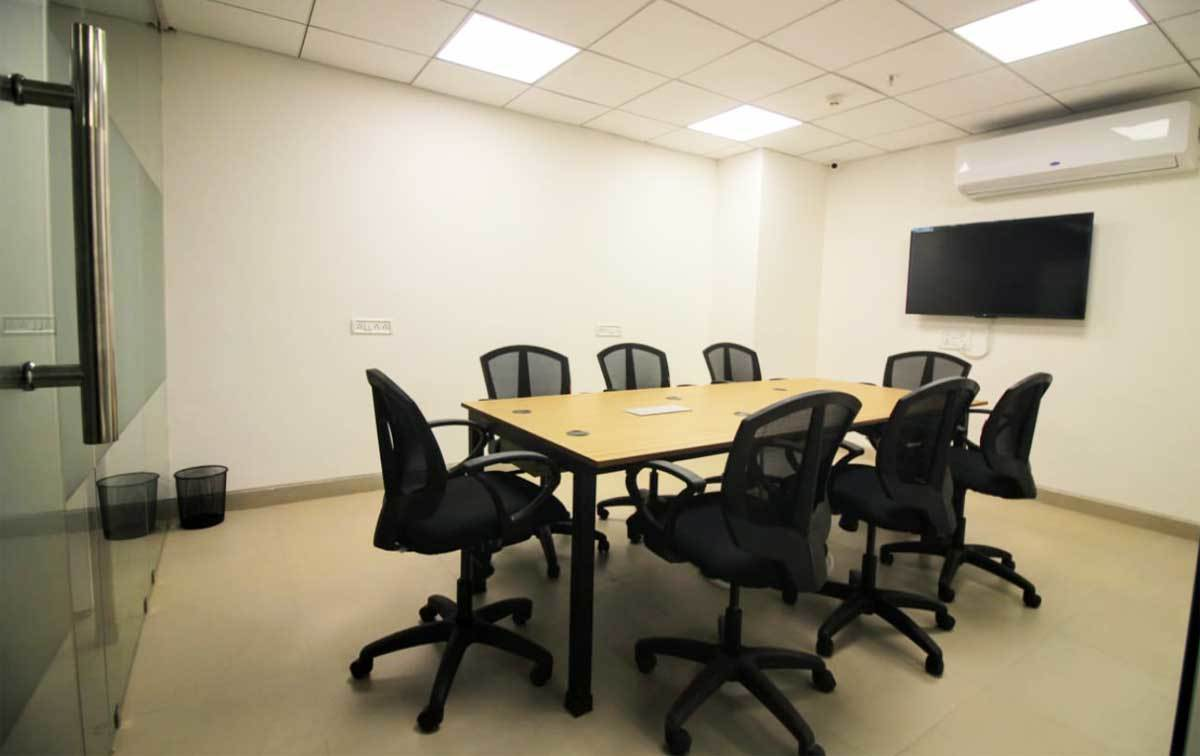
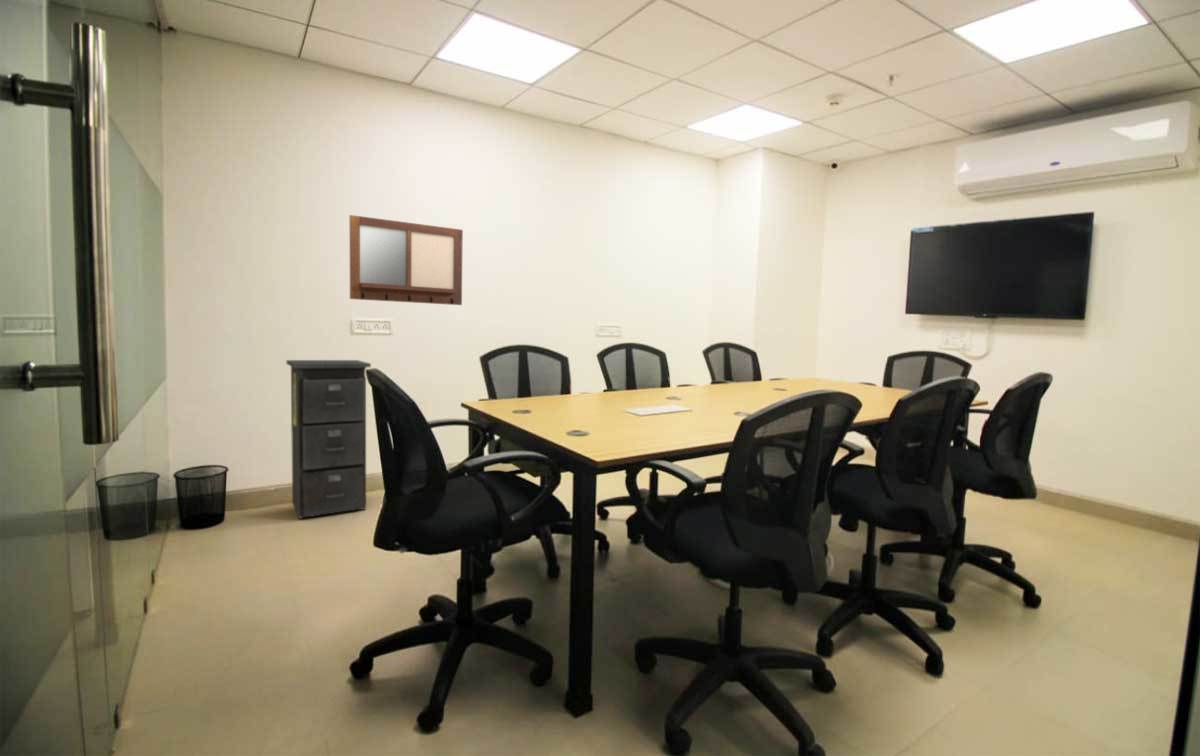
+ writing board [349,214,464,306]
+ filing cabinet [285,359,372,520]
